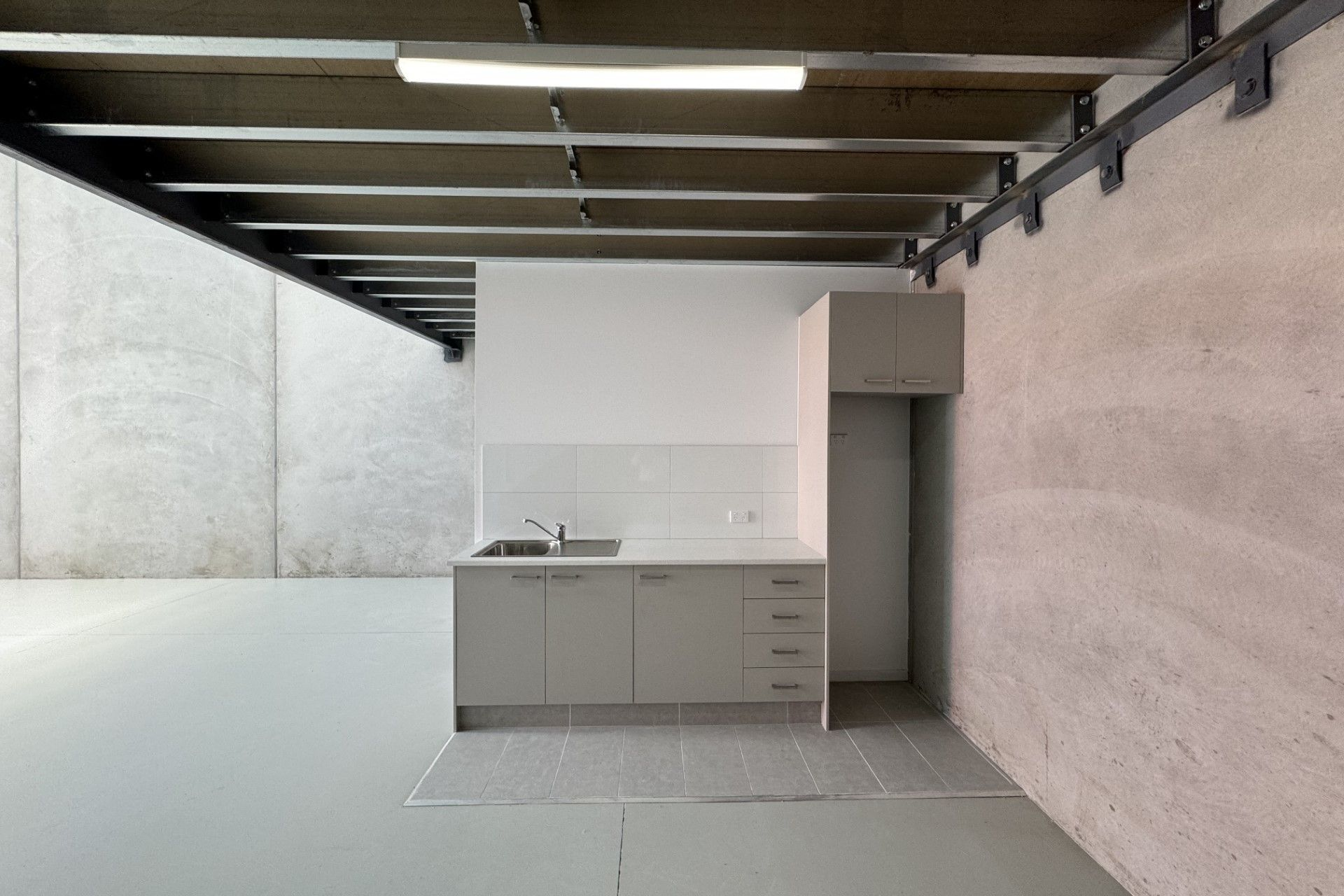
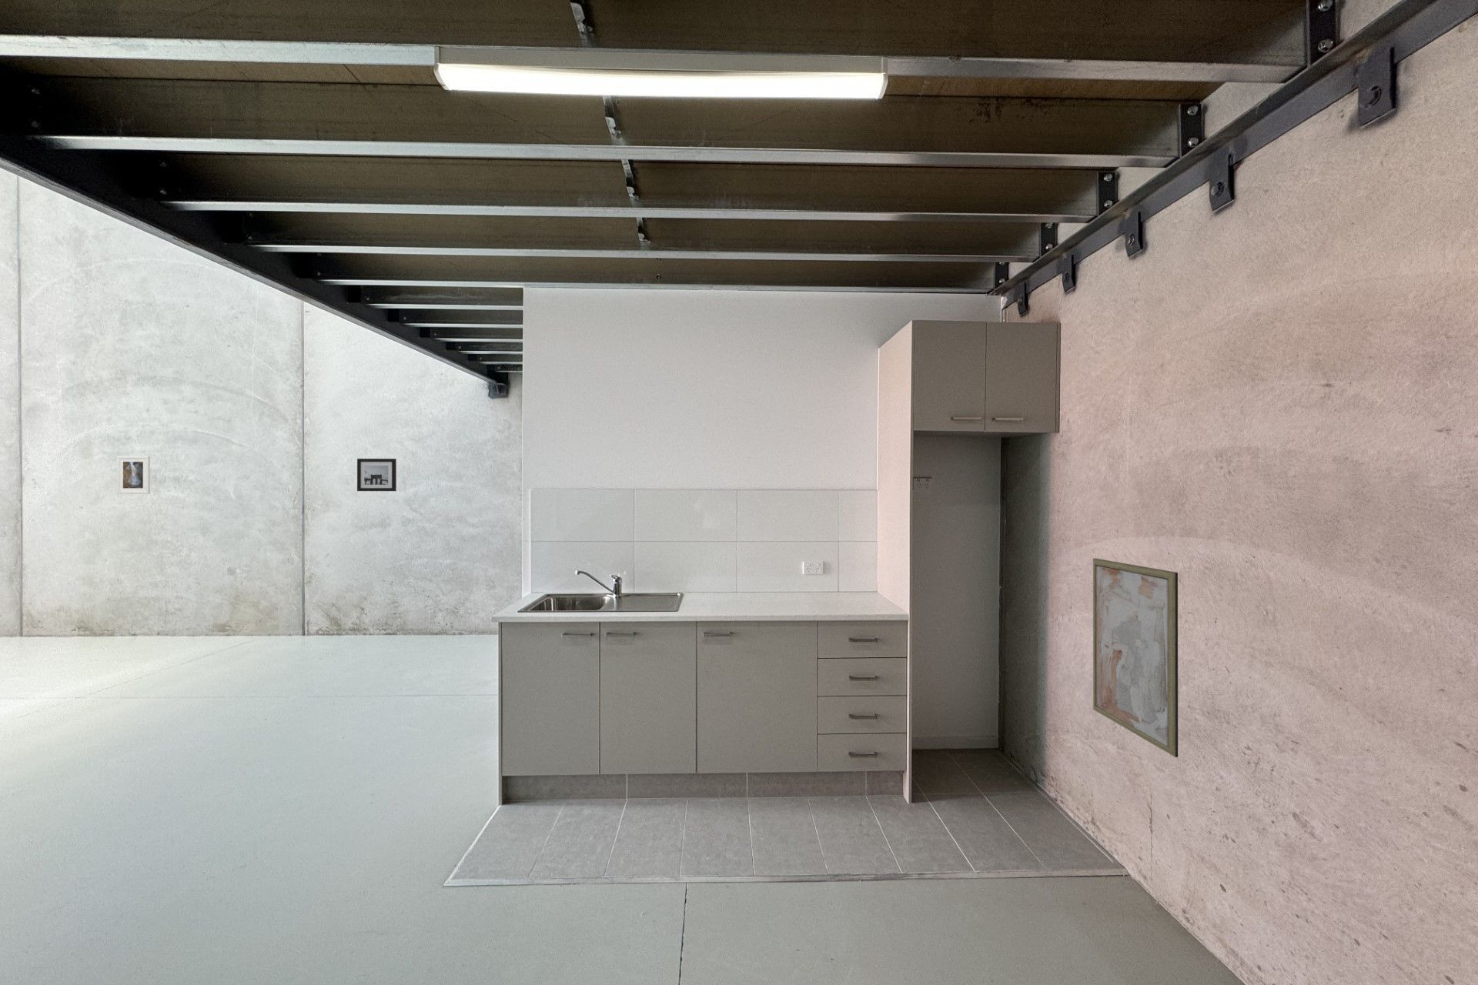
+ wall art [1092,557,1179,757]
+ wall art [356,457,397,491]
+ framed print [117,455,151,495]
